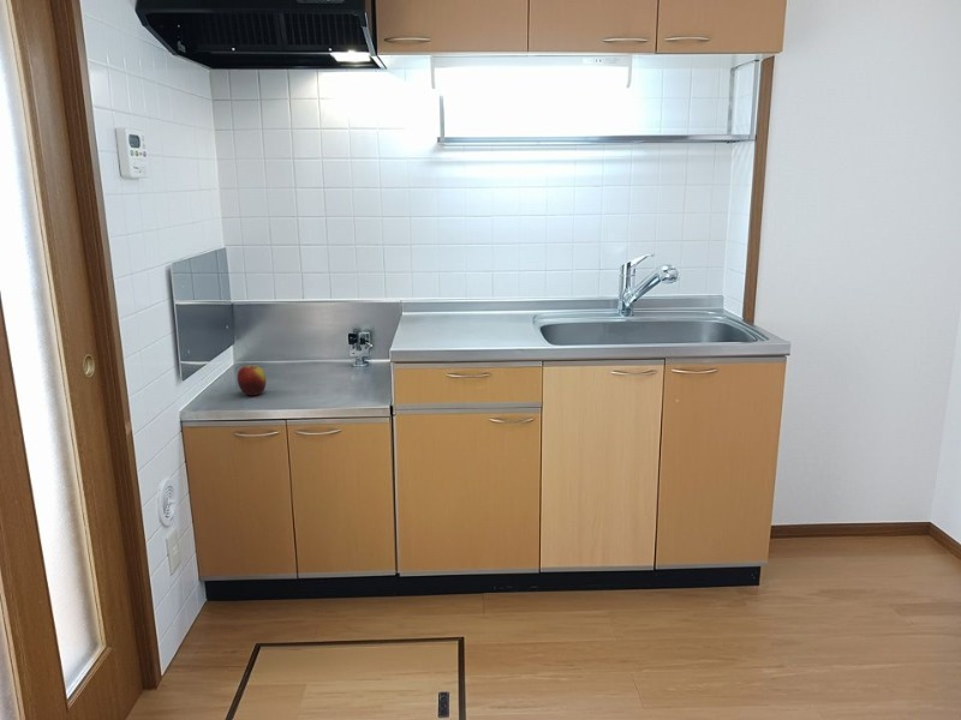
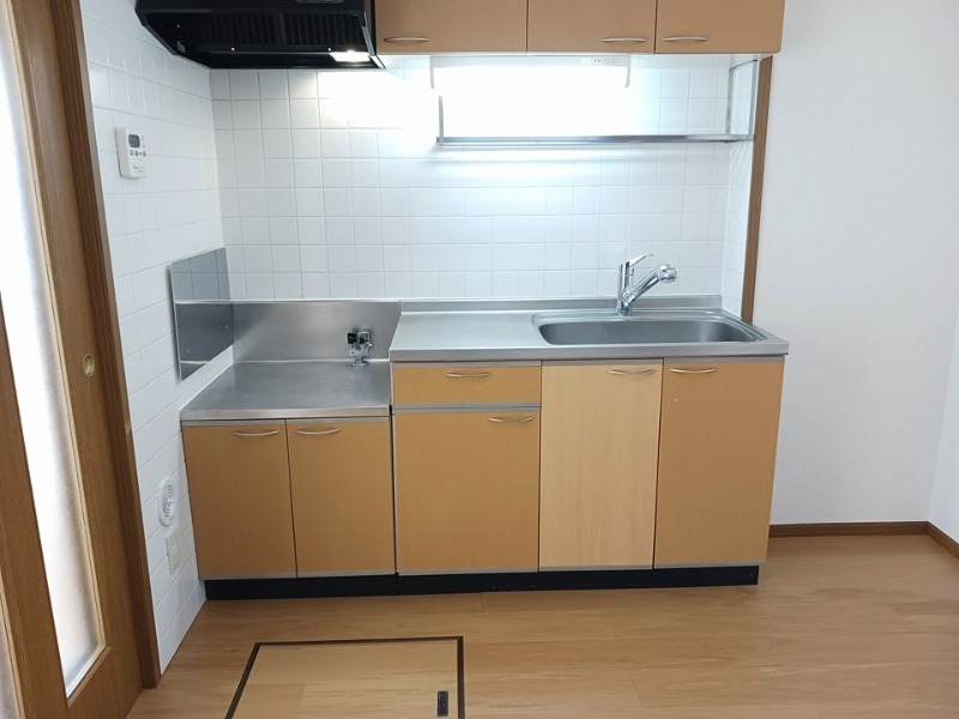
- apple [237,365,267,396]
